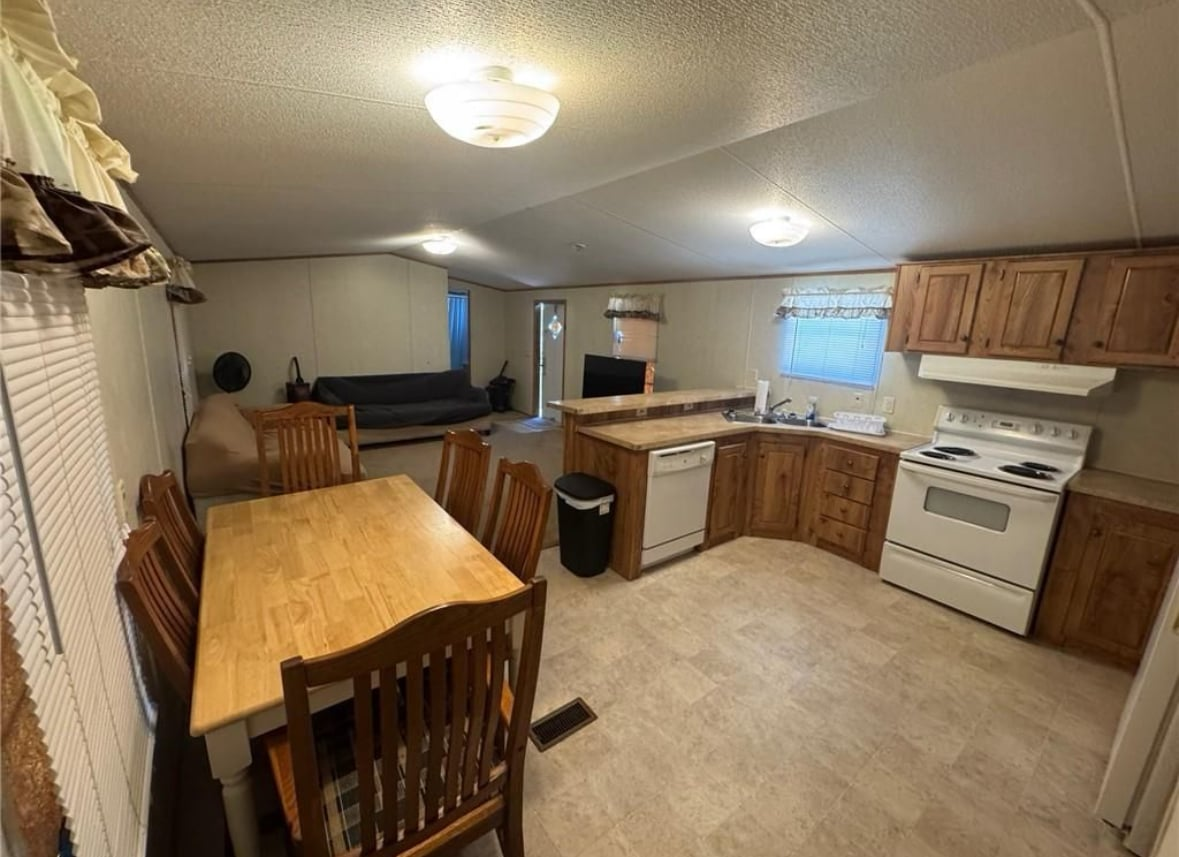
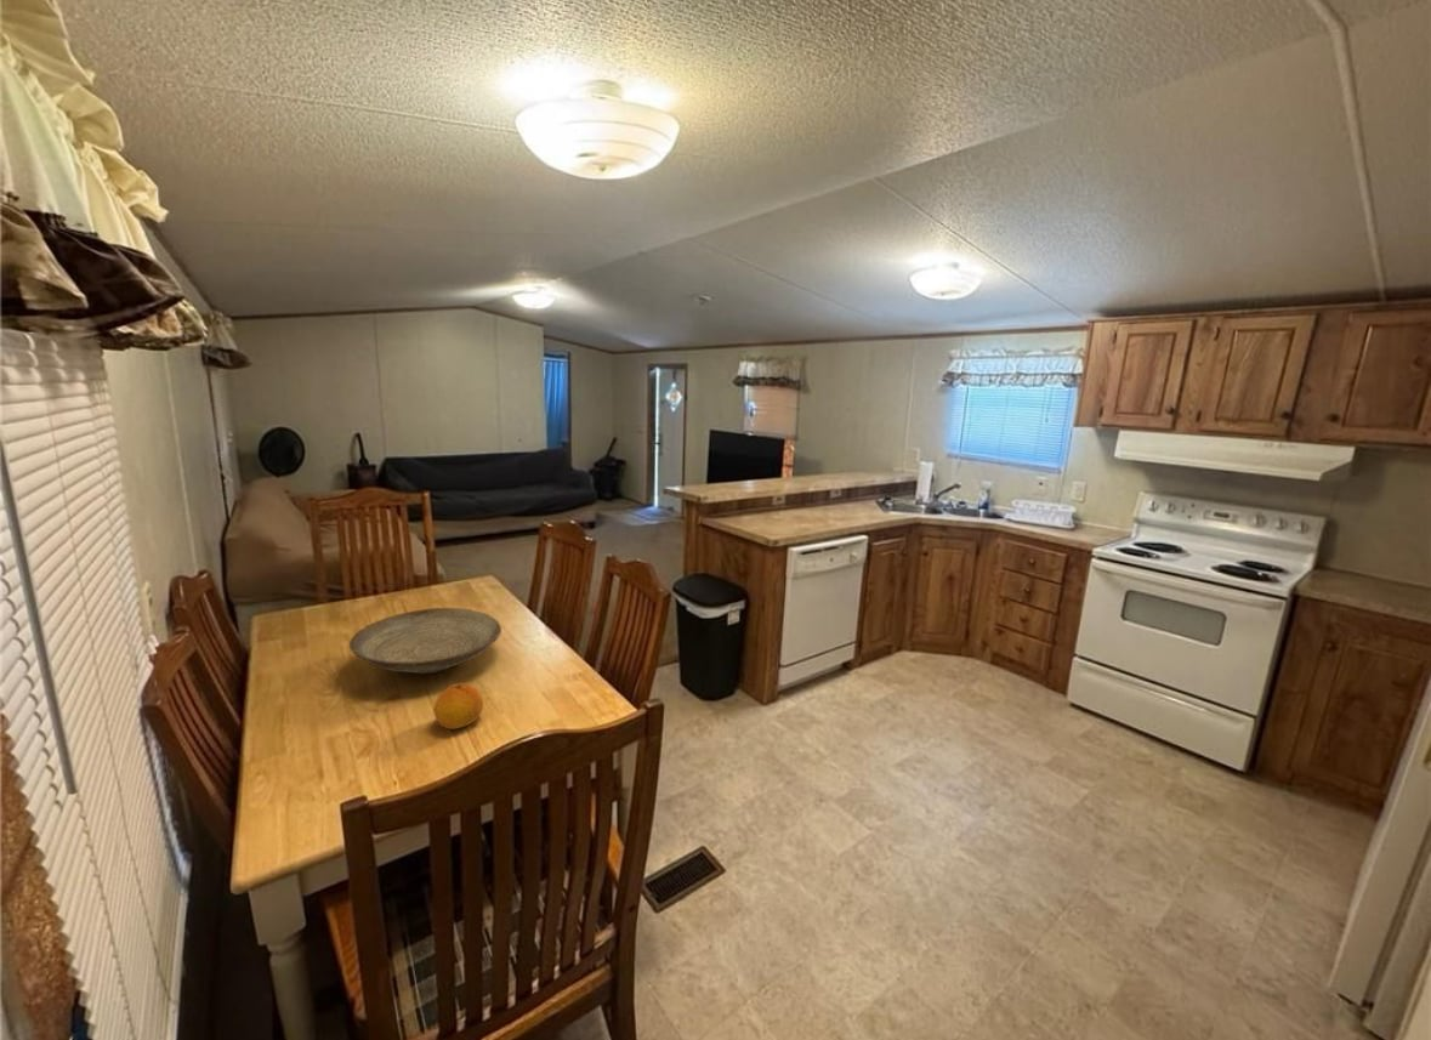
+ decorative bowl [348,607,502,676]
+ fruit [432,682,484,731]
